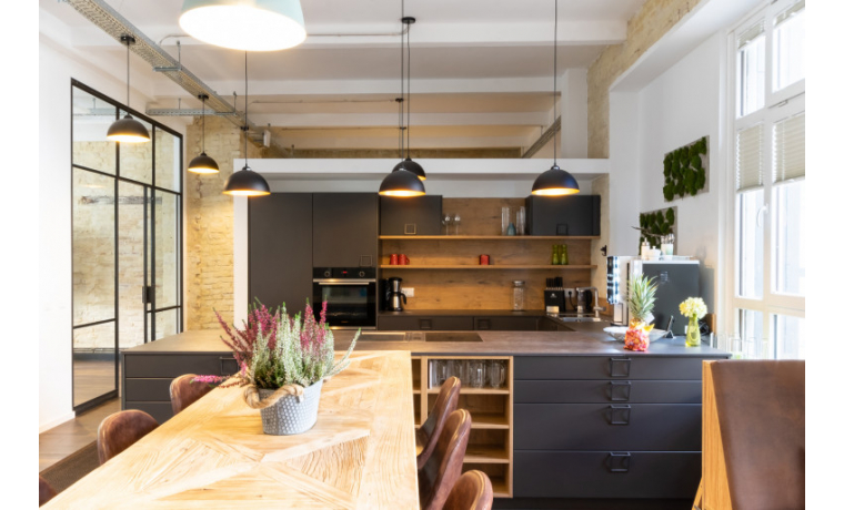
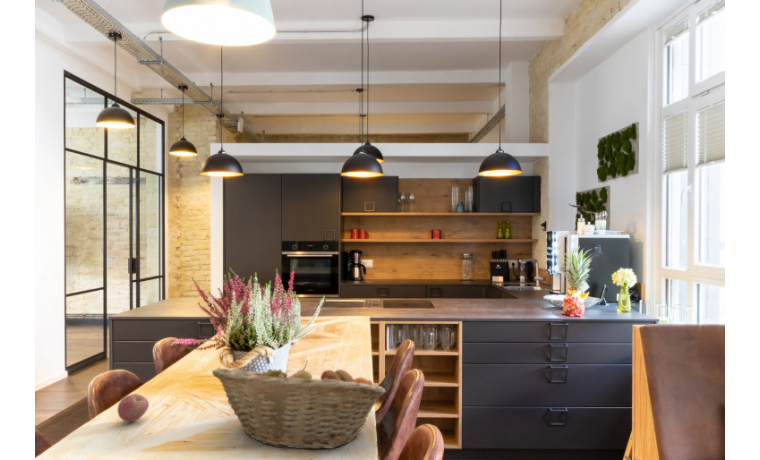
+ apple [117,393,150,423]
+ fruit basket [211,360,387,450]
